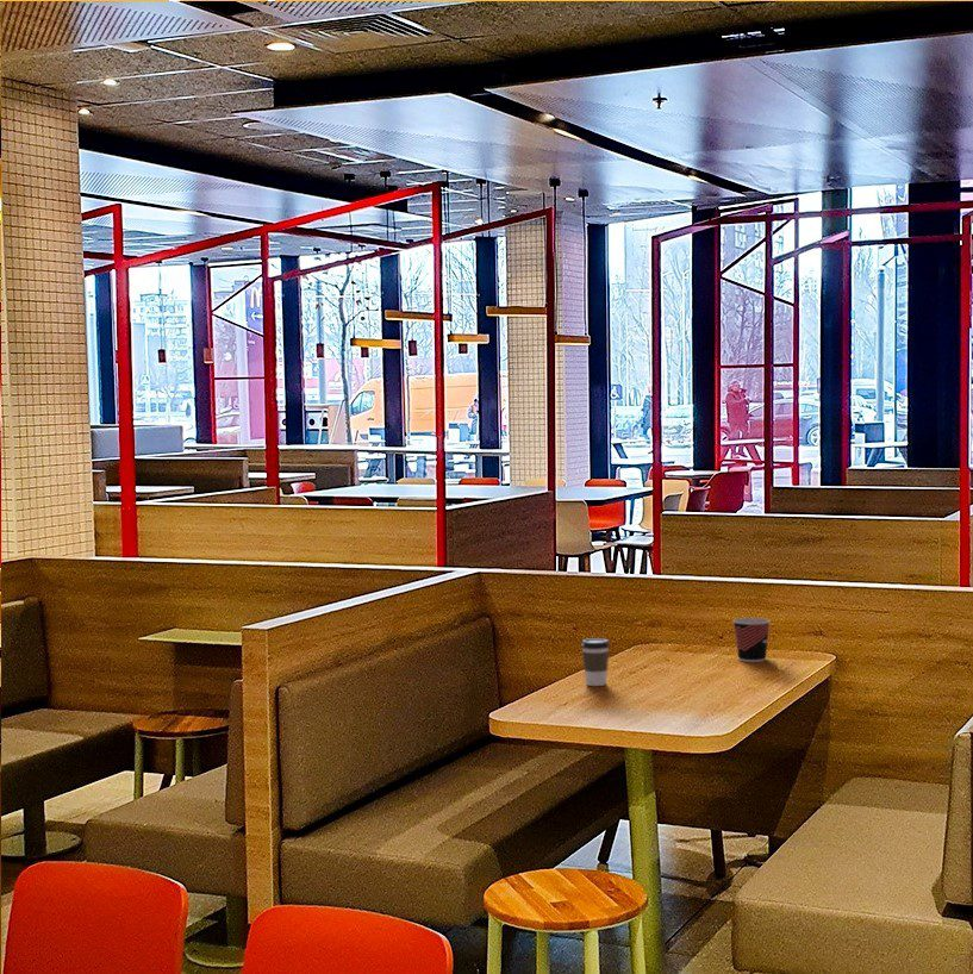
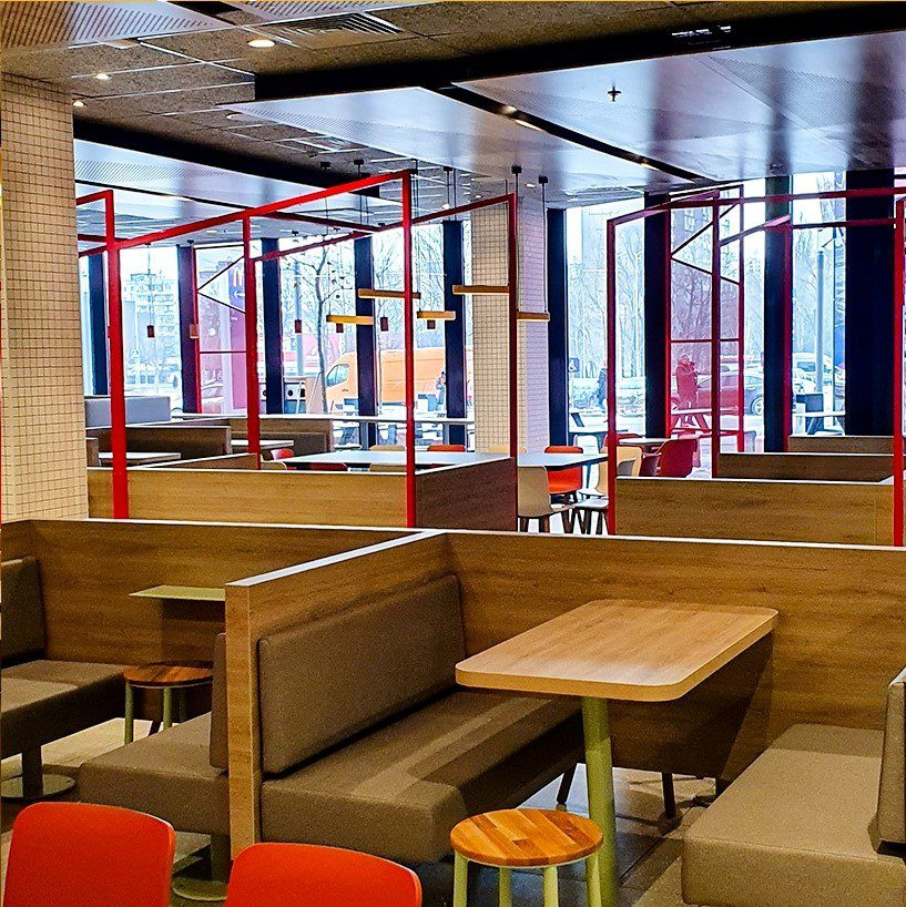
- coffee cup [580,637,611,687]
- cup [732,617,772,663]
